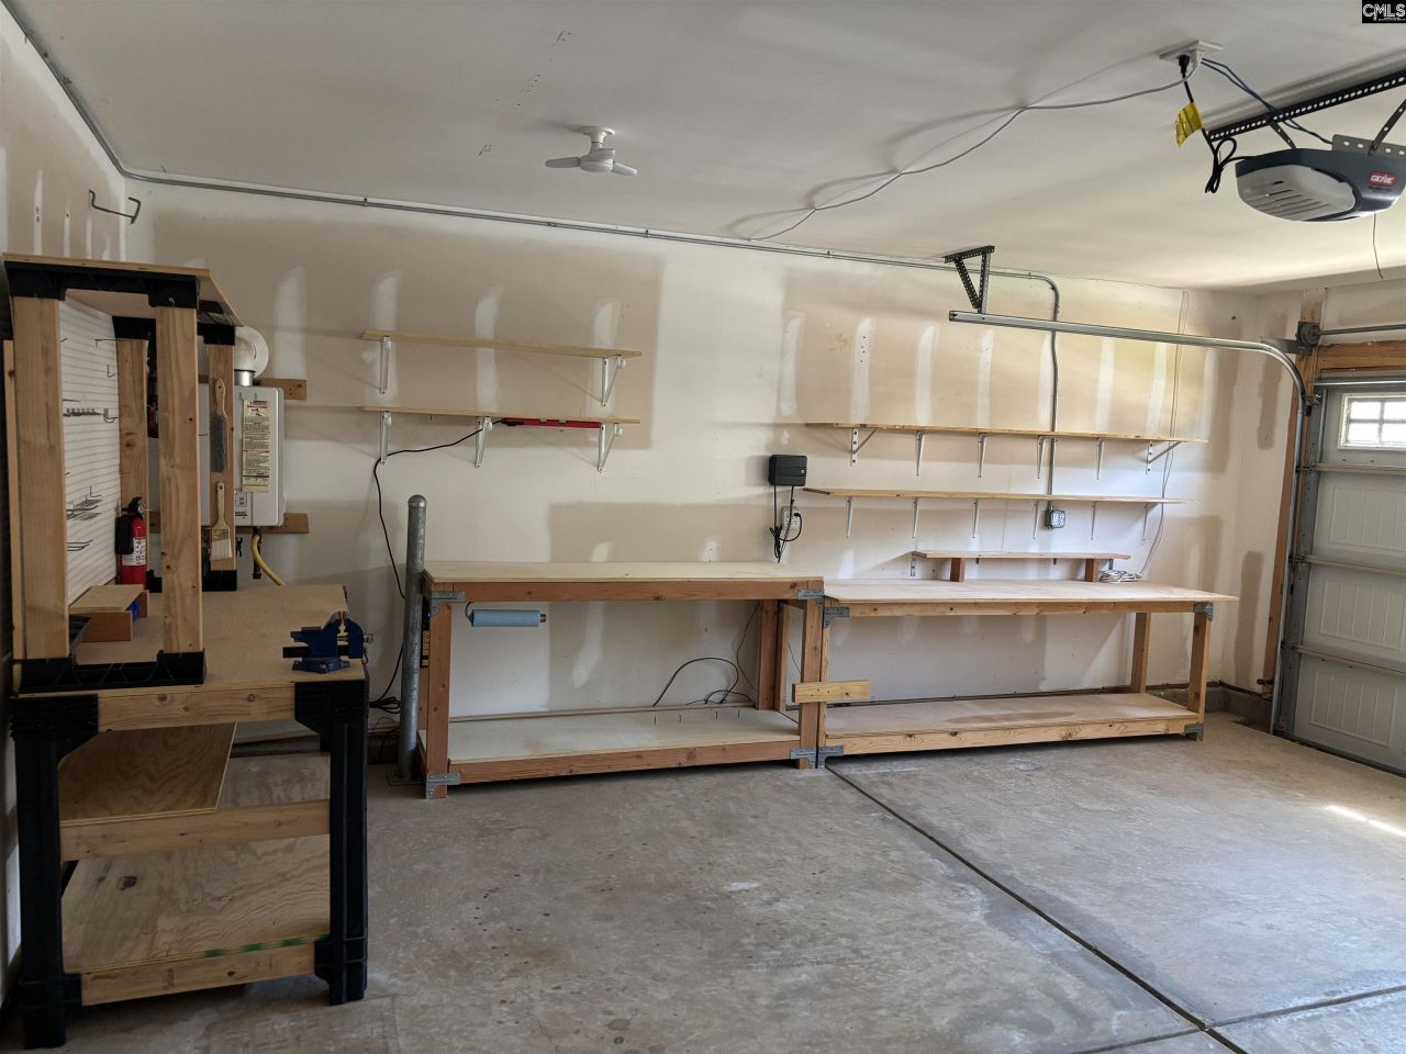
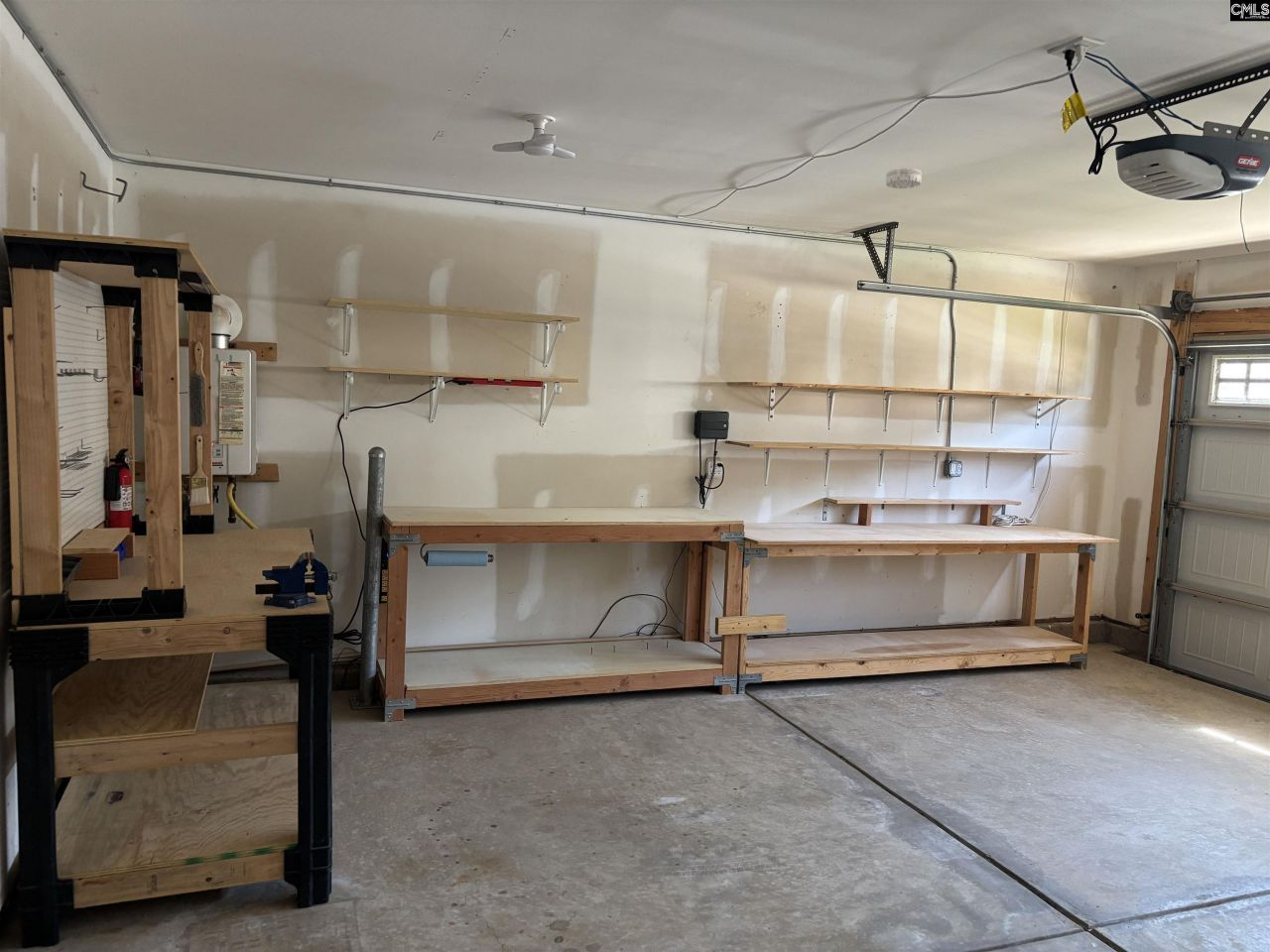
+ smoke detector [885,167,923,189]
